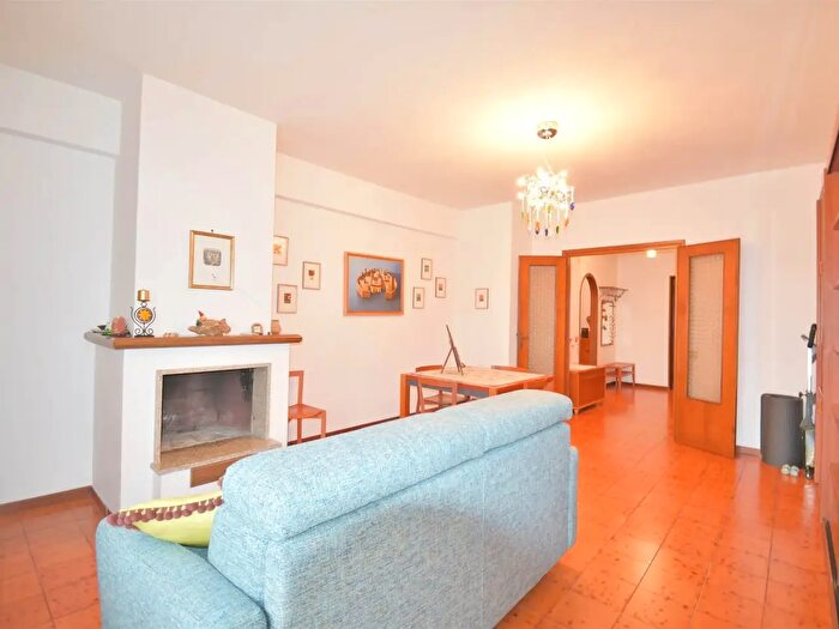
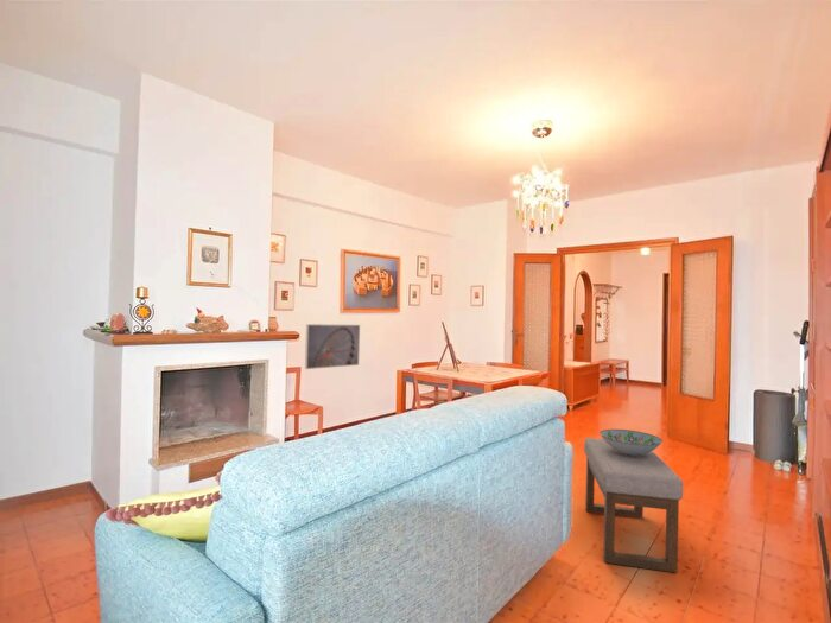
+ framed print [304,323,361,370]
+ decorative bowl [598,428,664,456]
+ ottoman [583,437,684,574]
